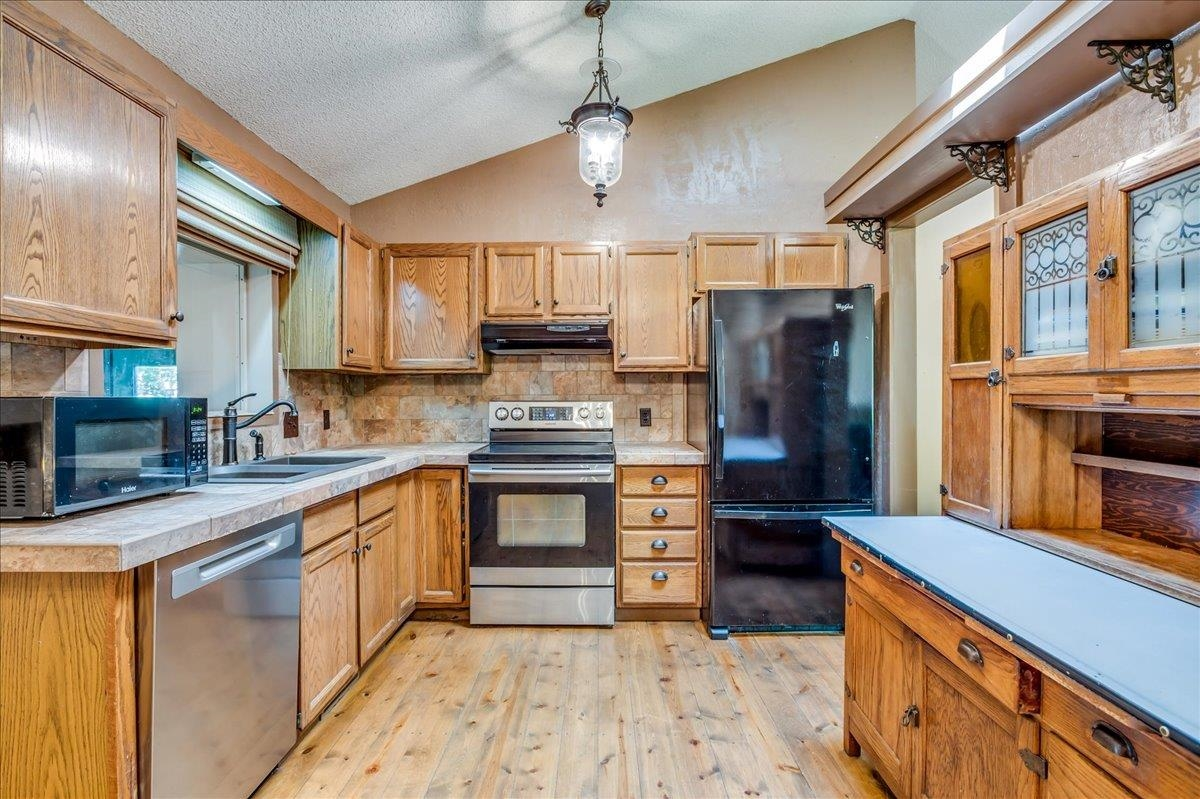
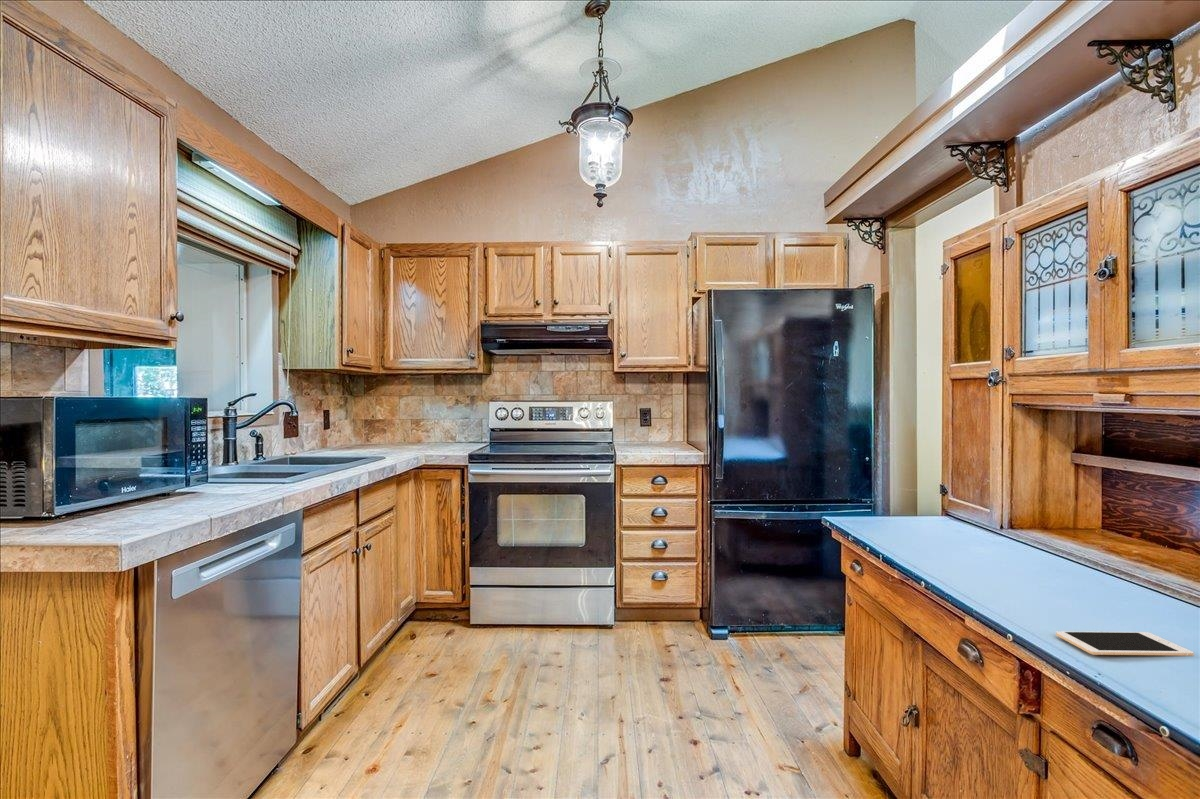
+ cell phone [1055,630,1195,657]
